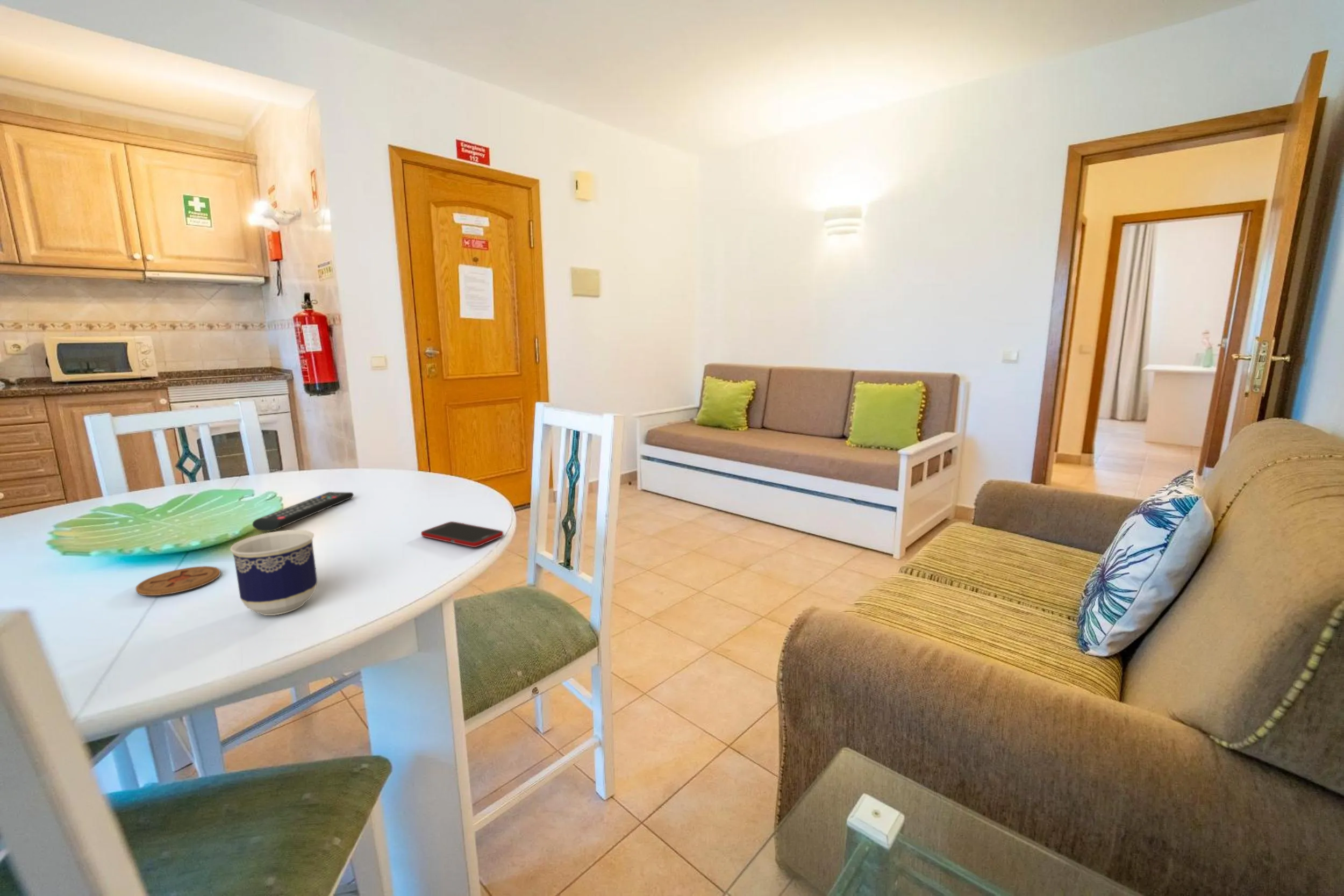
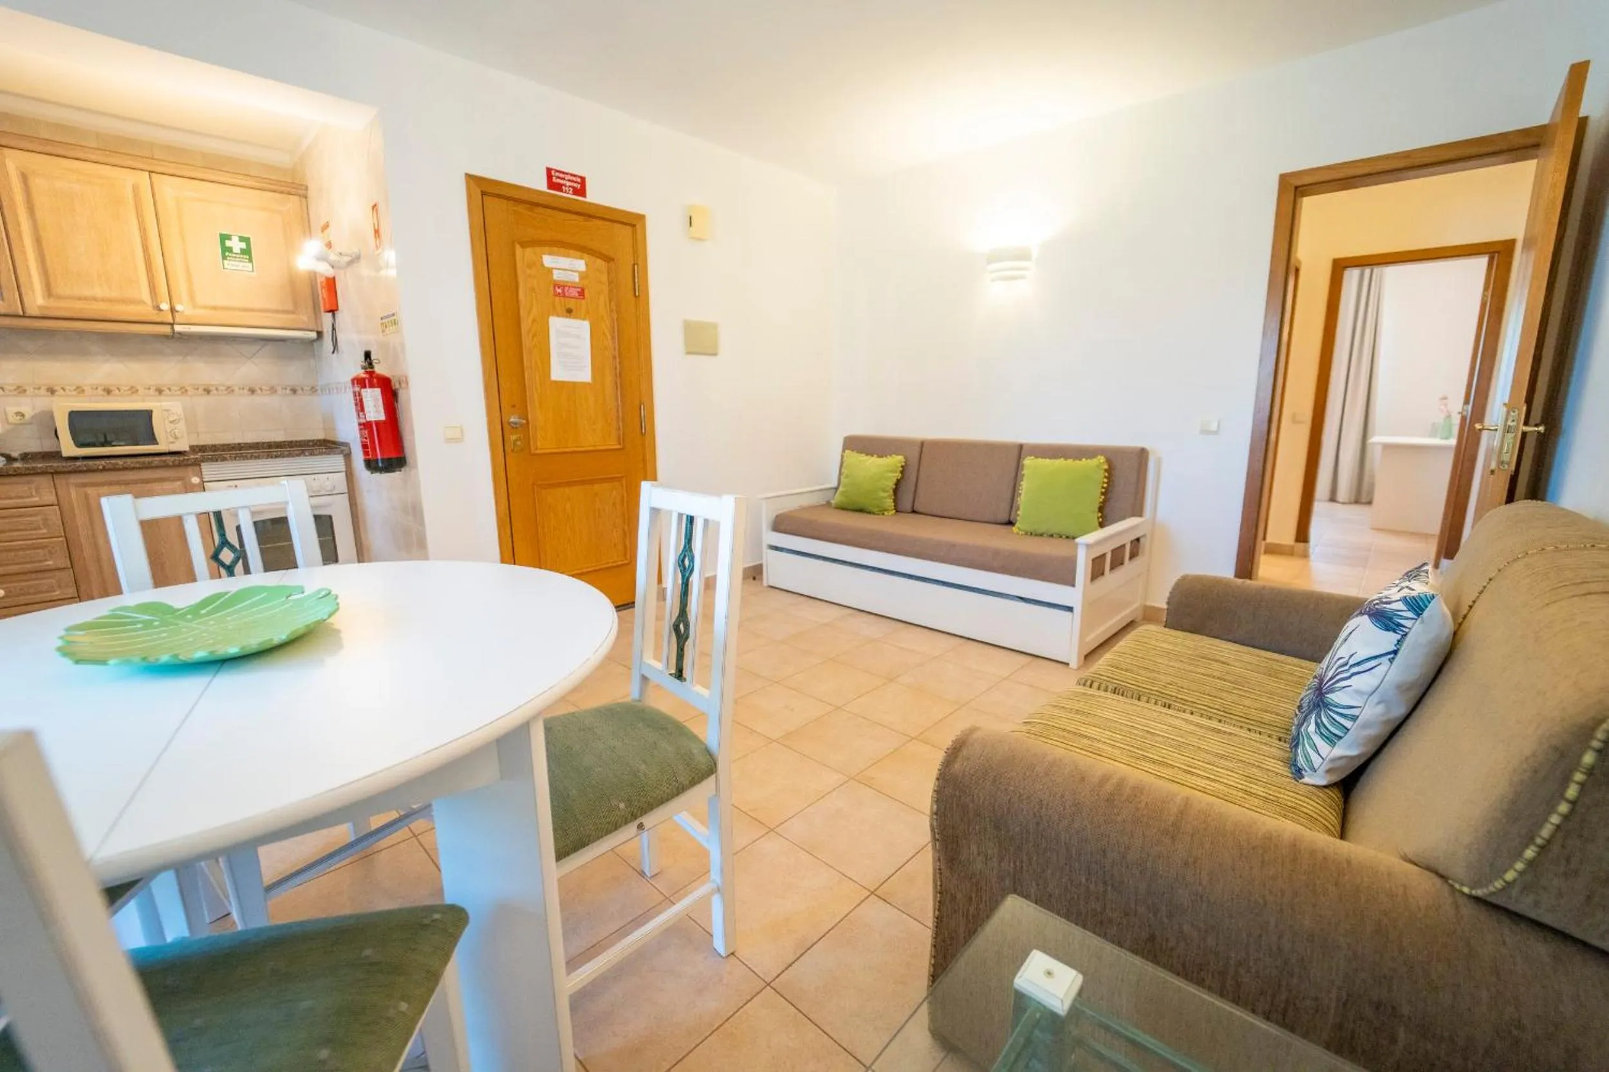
- cup [230,529,318,616]
- cell phone [420,521,504,548]
- coaster [135,565,221,596]
- remote control [252,491,354,532]
